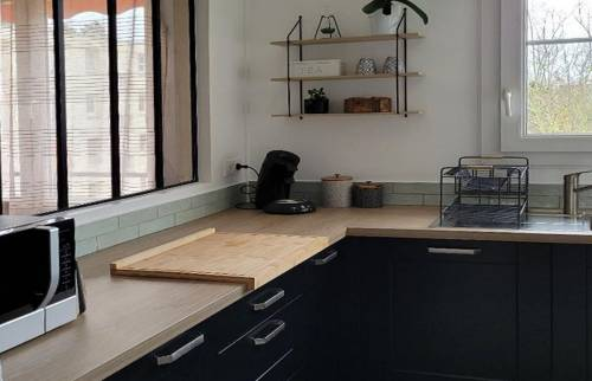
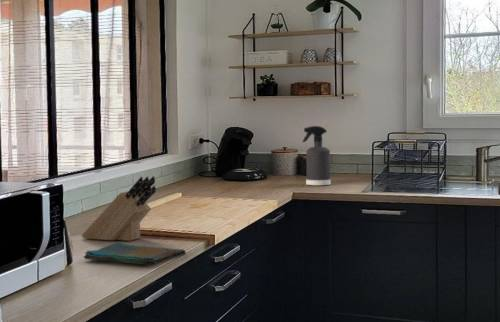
+ dish towel [83,241,187,266]
+ spray bottle [301,125,332,186]
+ knife block [80,175,157,242]
